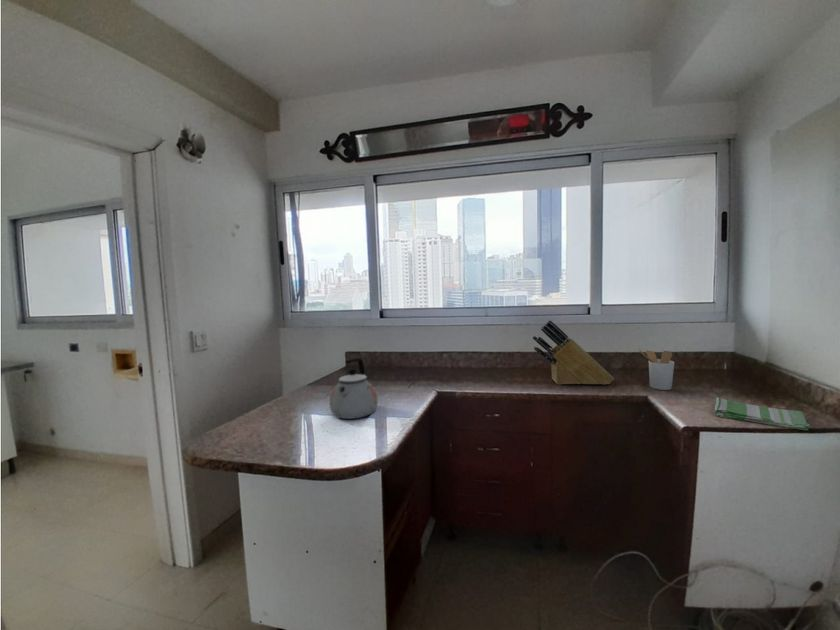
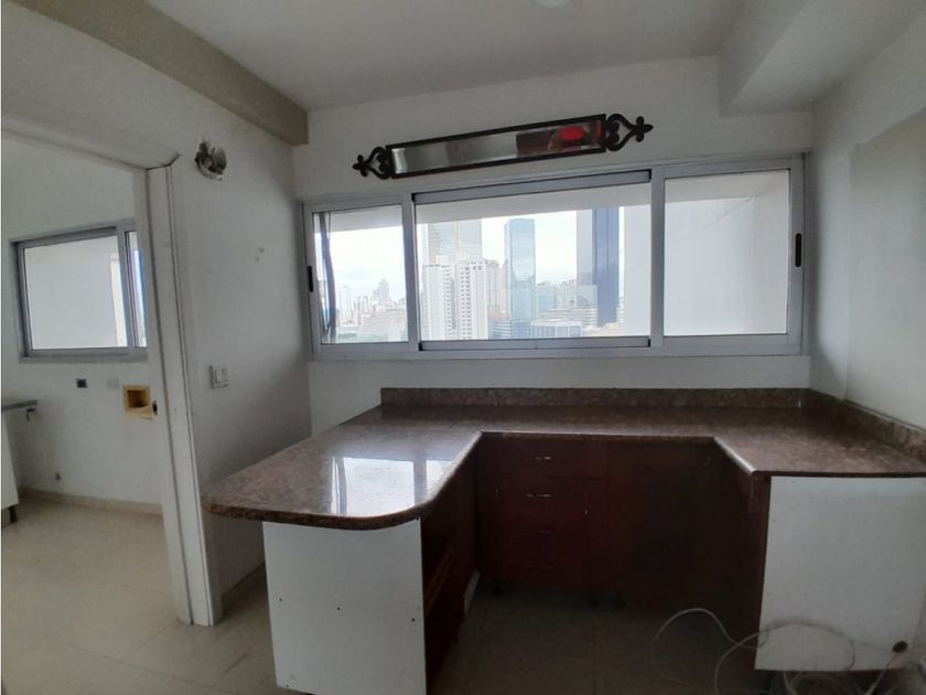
- dish towel [714,397,811,431]
- kettle [329,357,379,420]
- knife block [532,319,615,386]
- utensil holder [637,349,675,391]
